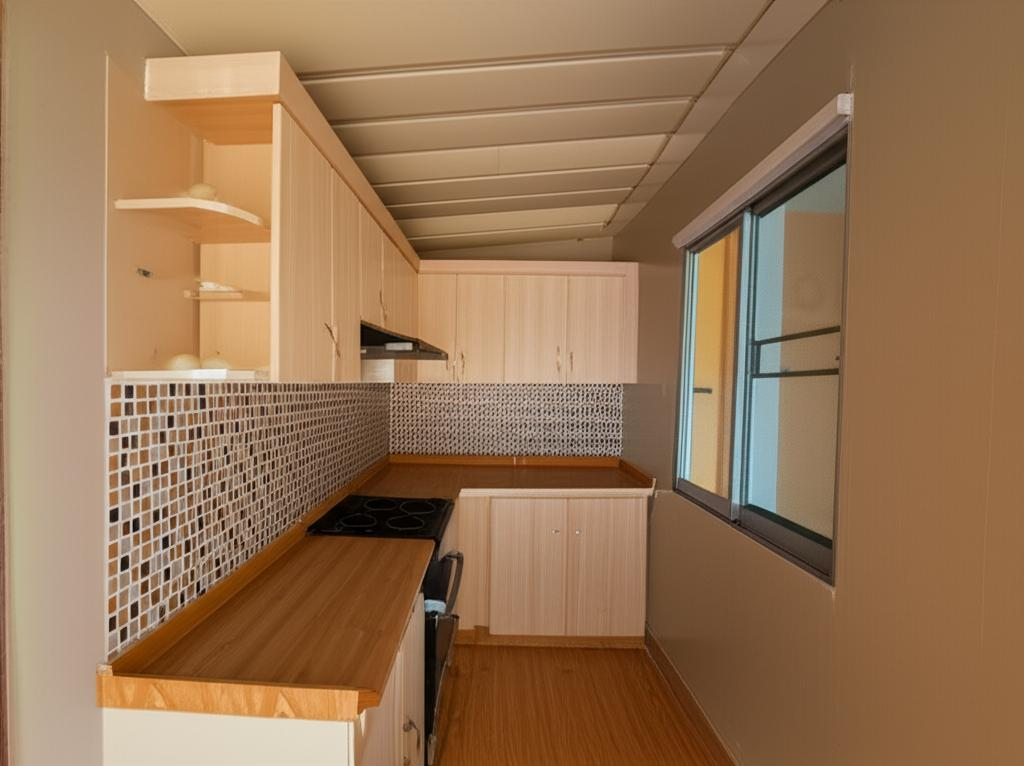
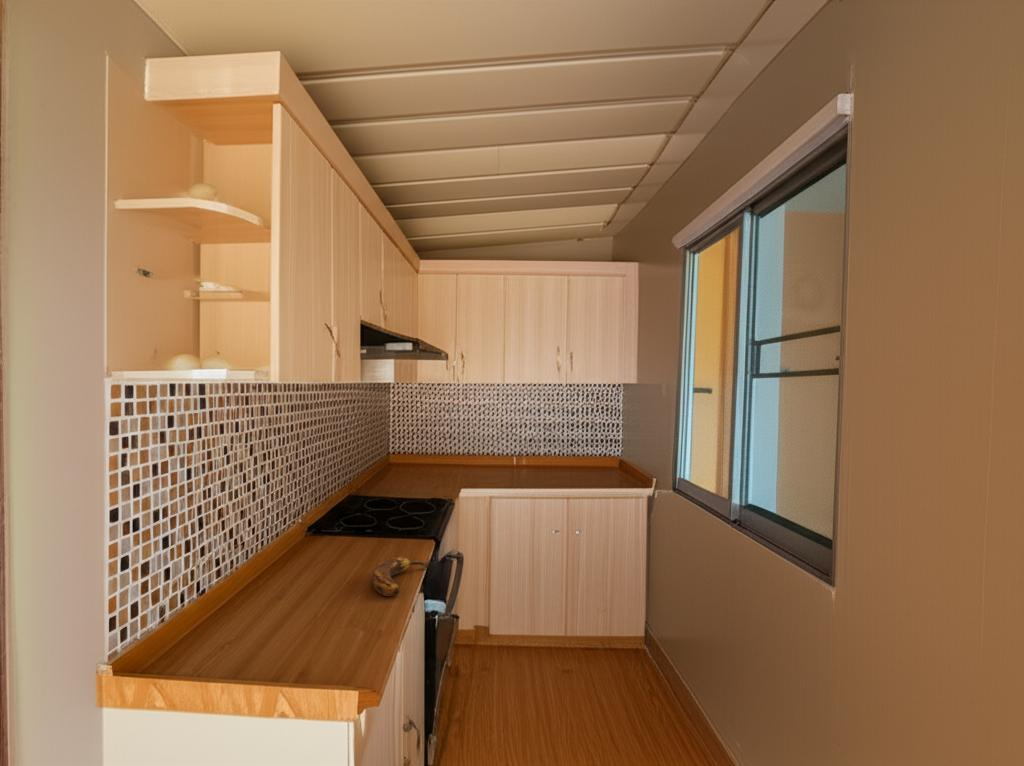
+ banana [371,556,431,597]
